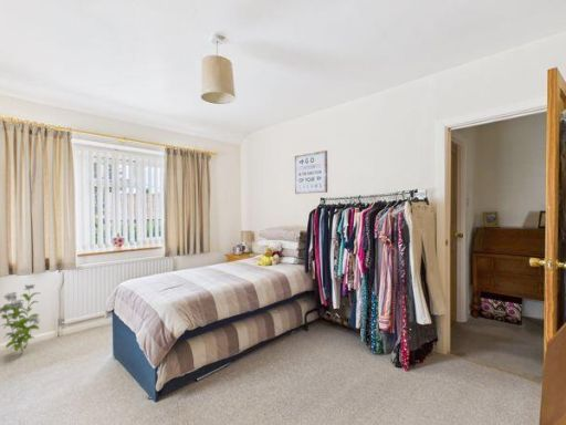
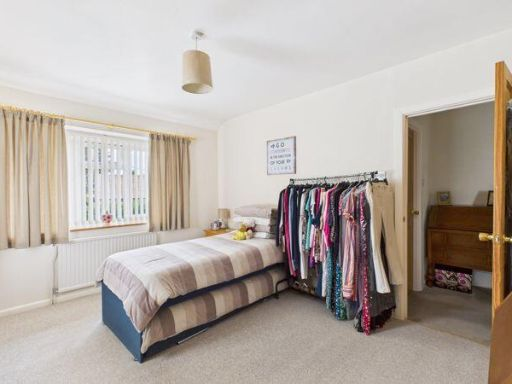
- decorative plant [0,283,41,354]
